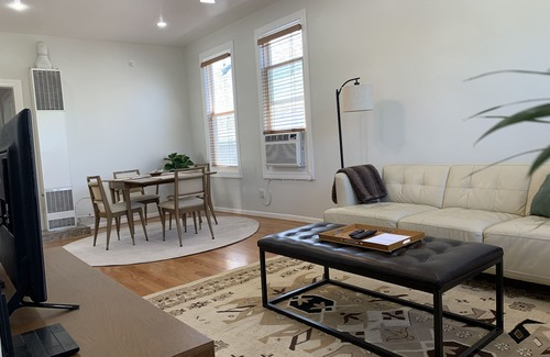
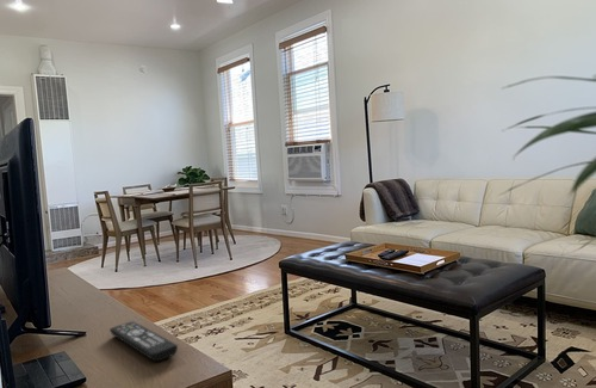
+ remote control [108,320,179,362]
